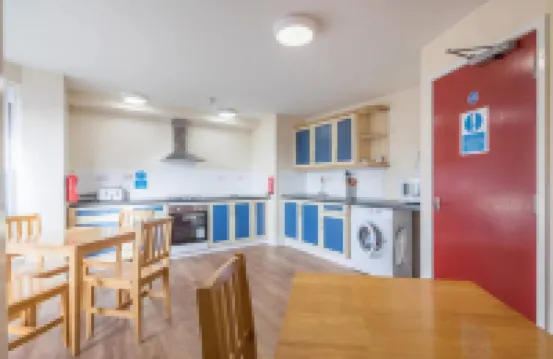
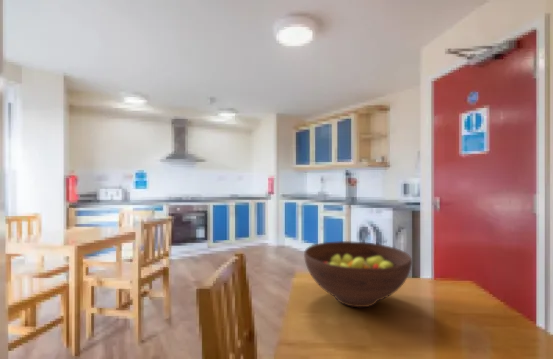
+ fruit bowl [303,240,413,308]
